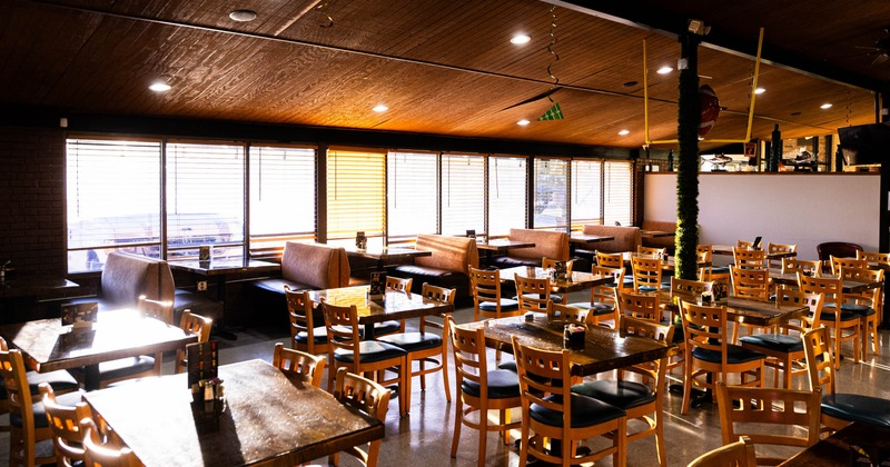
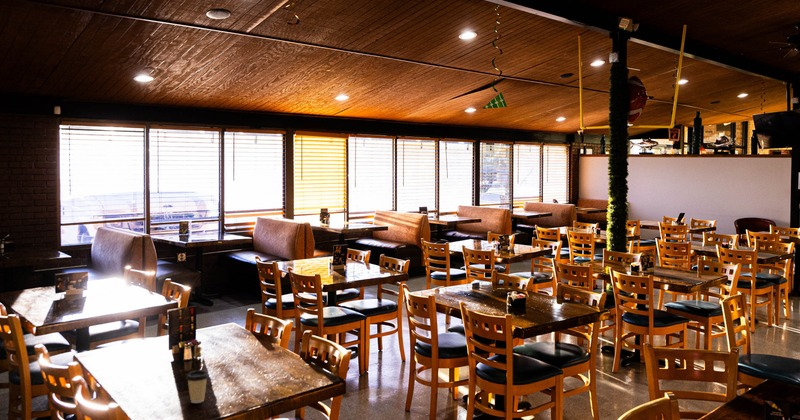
+ coffee cup [185,369,209,404]
